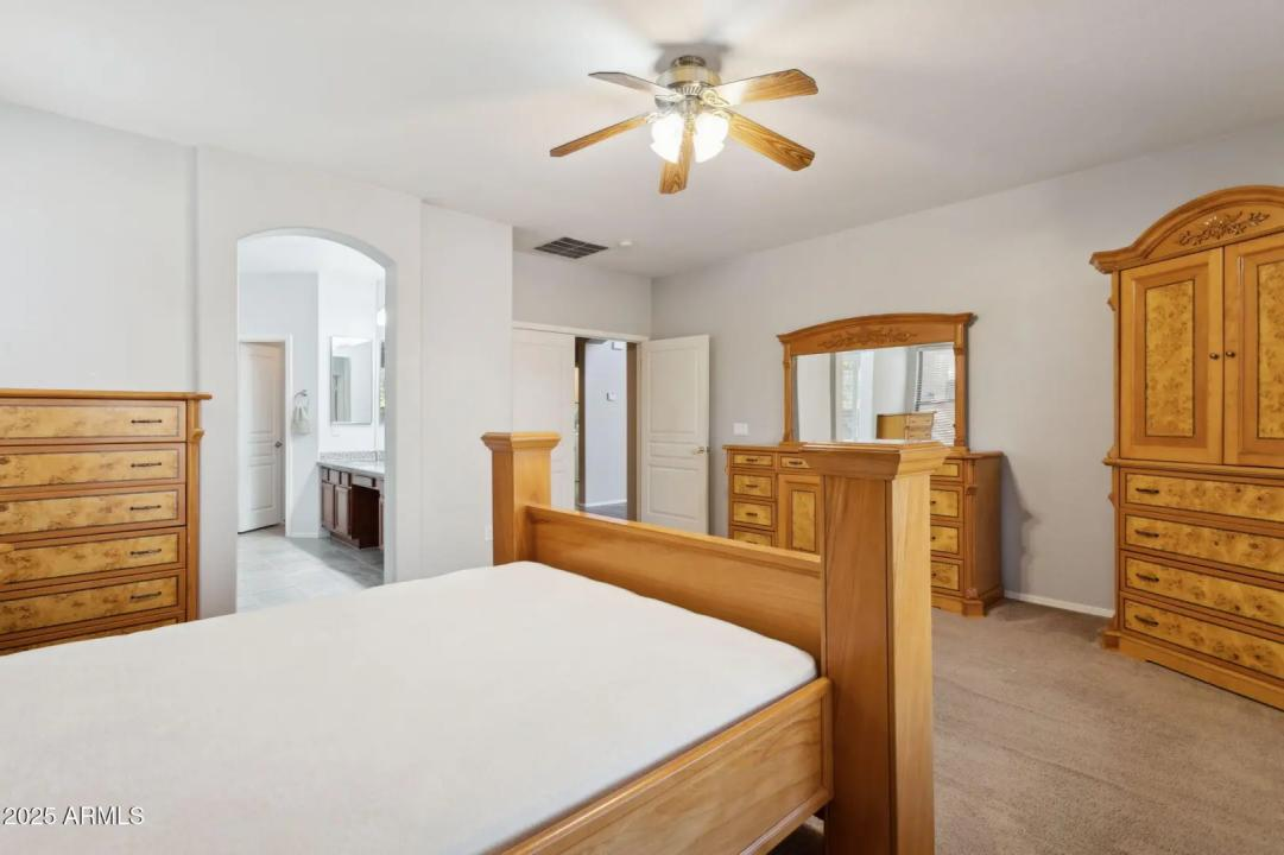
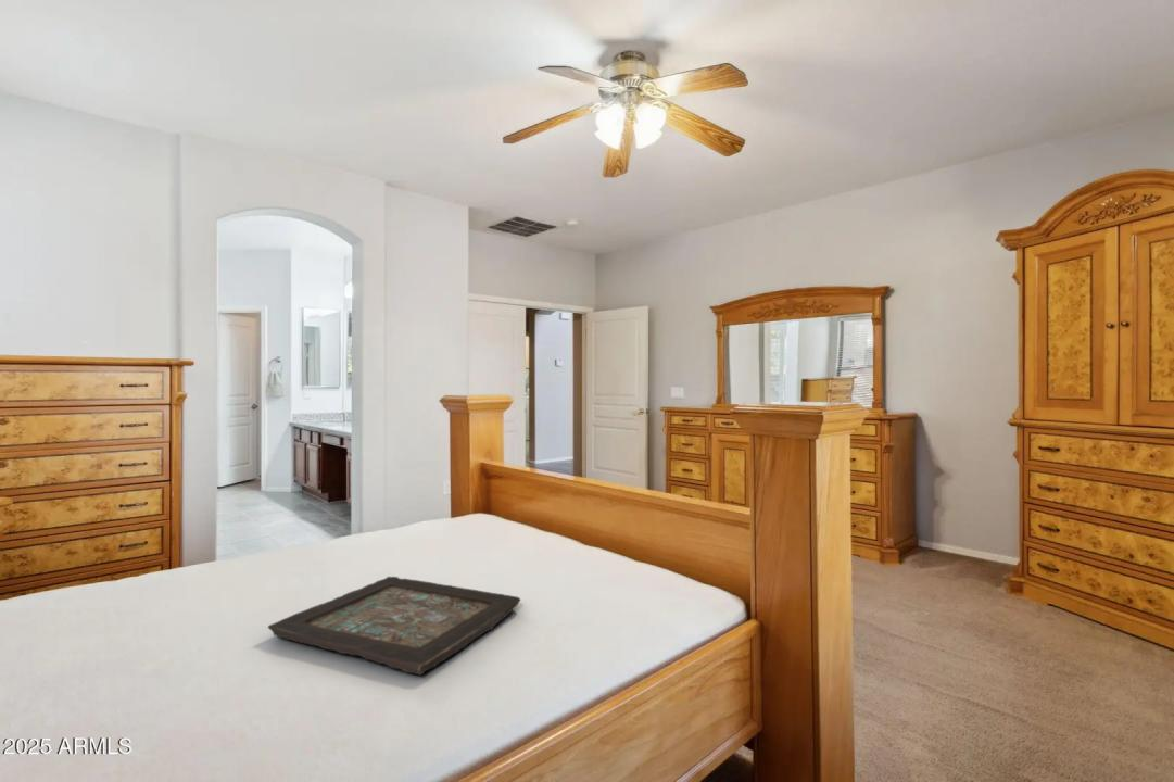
+ decorative tray [267,576,521,676]
